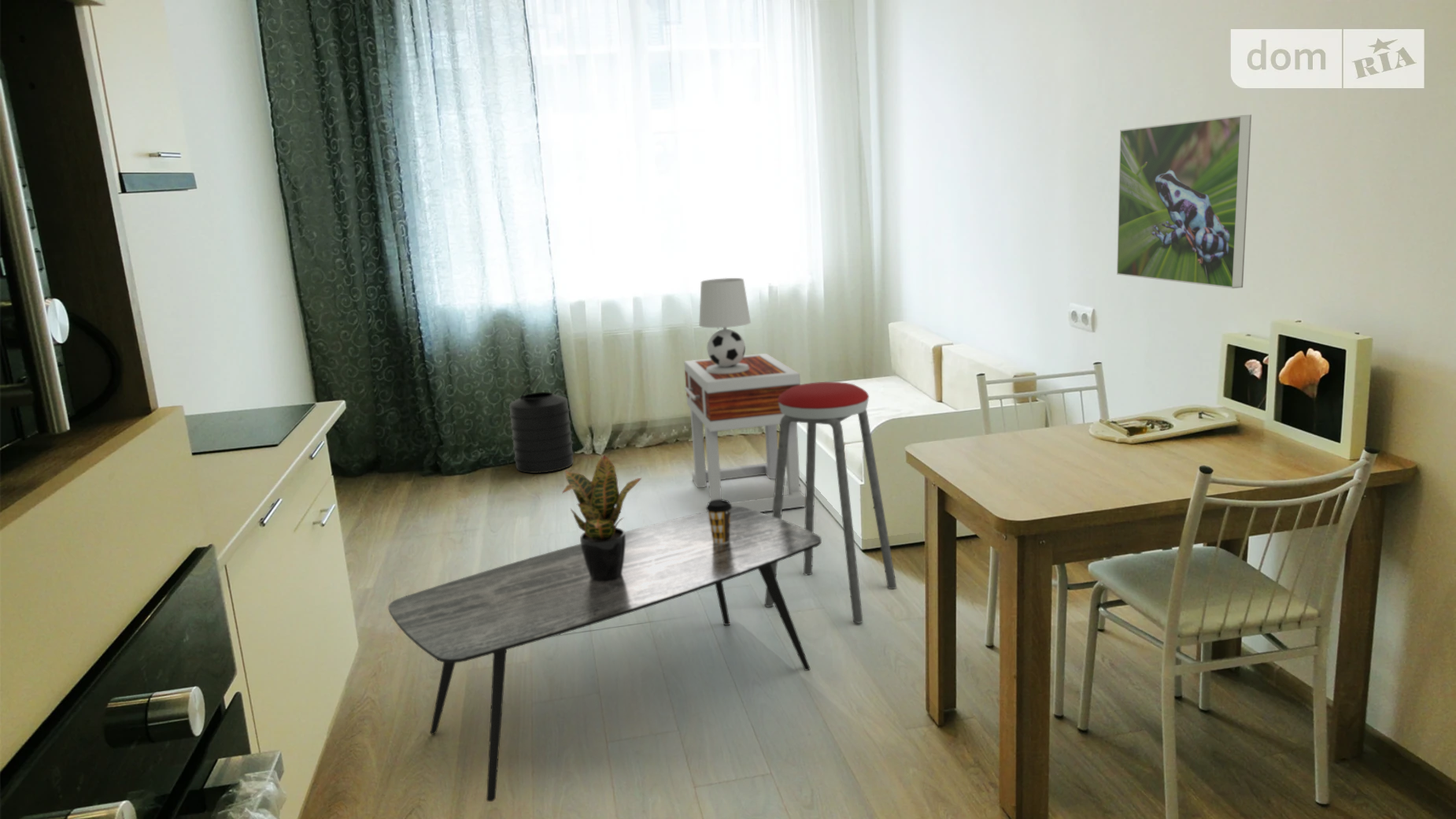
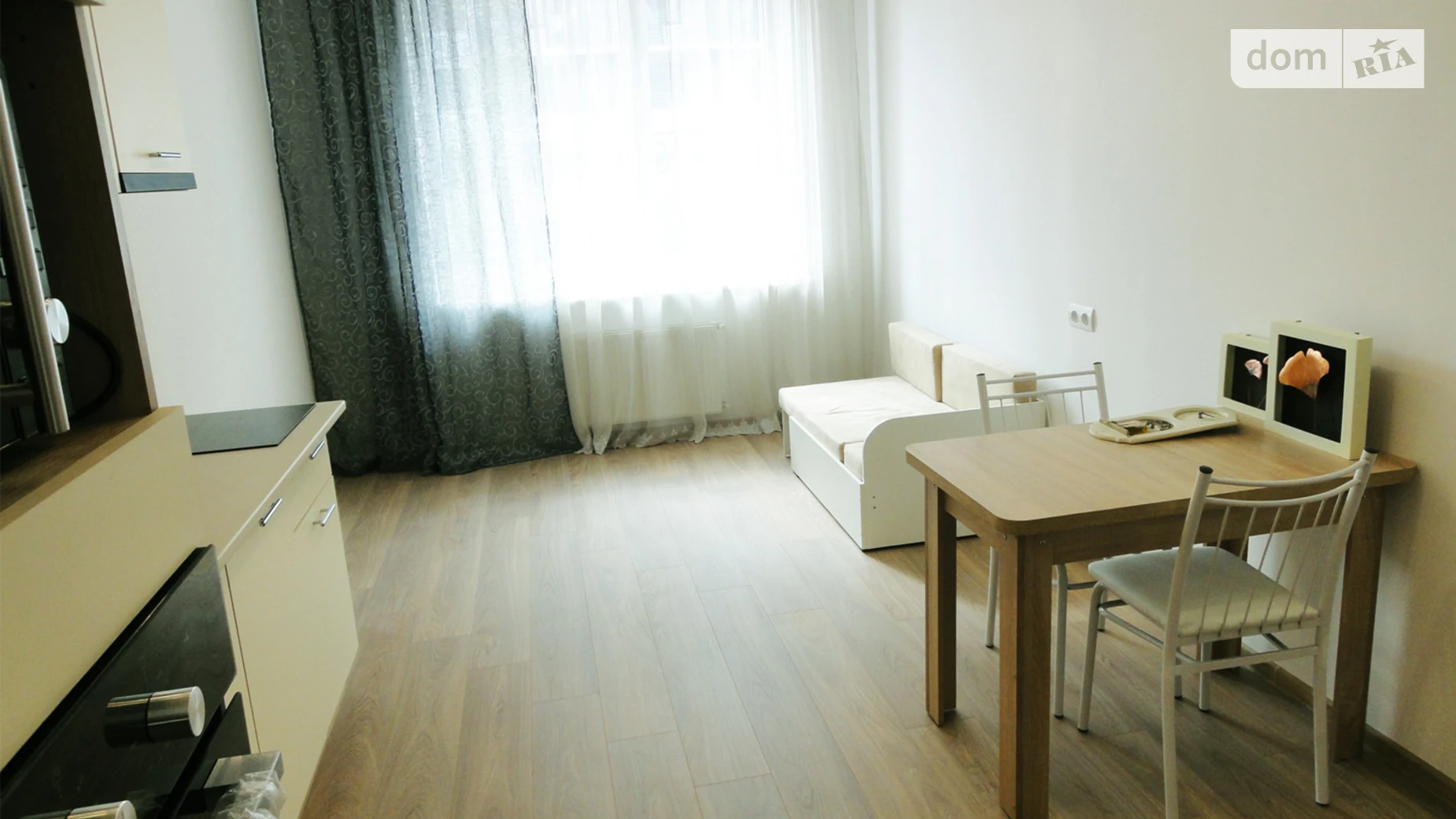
- table lamp [698,277,752,374]
- side table [683,353,806,513]
- coffee table [387,506,822,802]
- potted plant [561,454,642,581]
- music stool [764,381,897,624]
- coffee cup [705,498,732,543]
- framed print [1116,114,1252,289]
- trash can [508,371,575,474]
